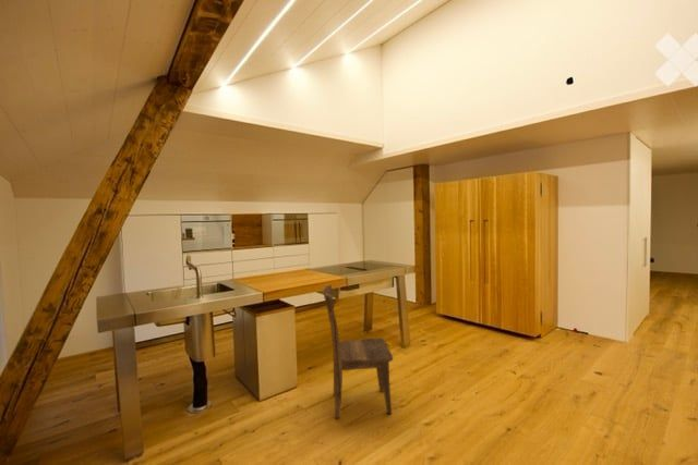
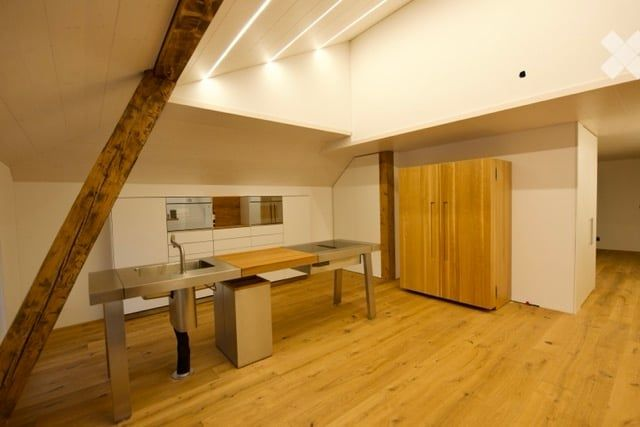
- dining chair [322,284,394,419]
